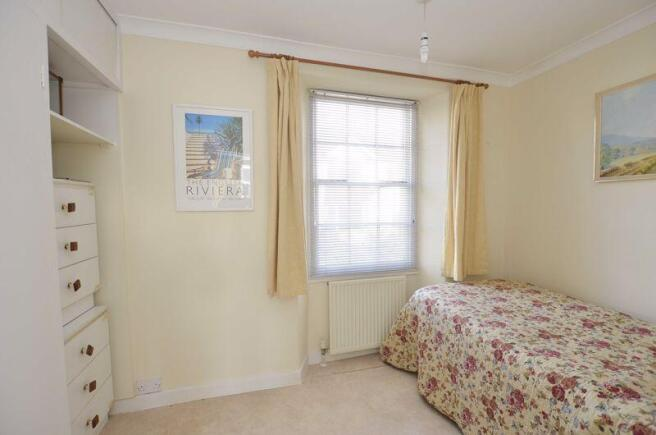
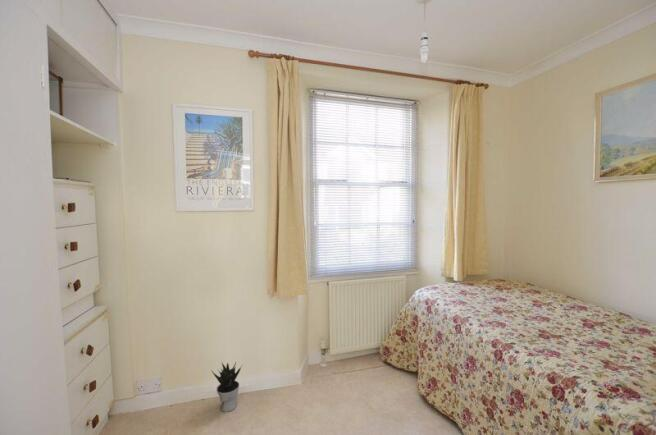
+ potted plant [210,361,243,413]
